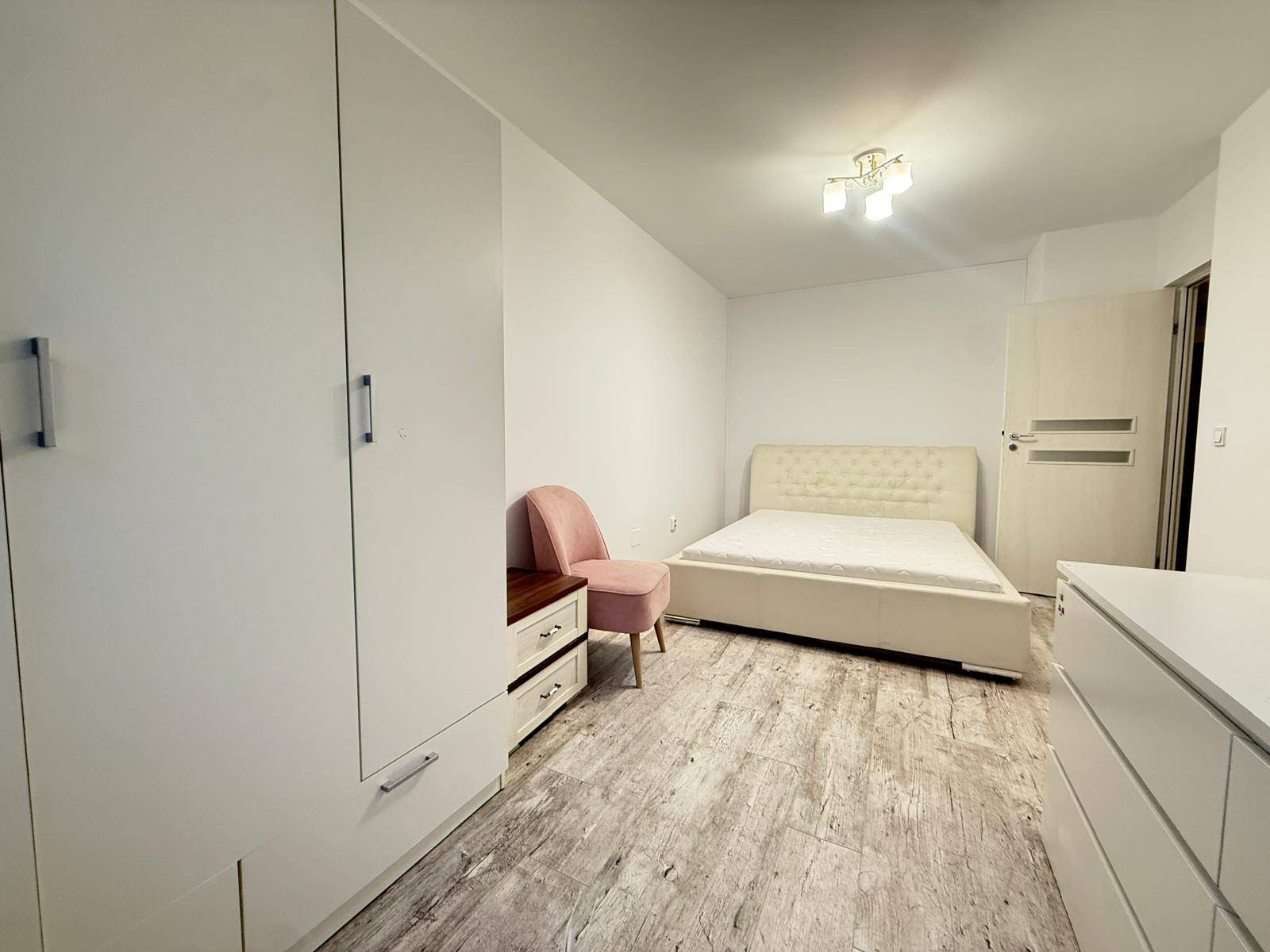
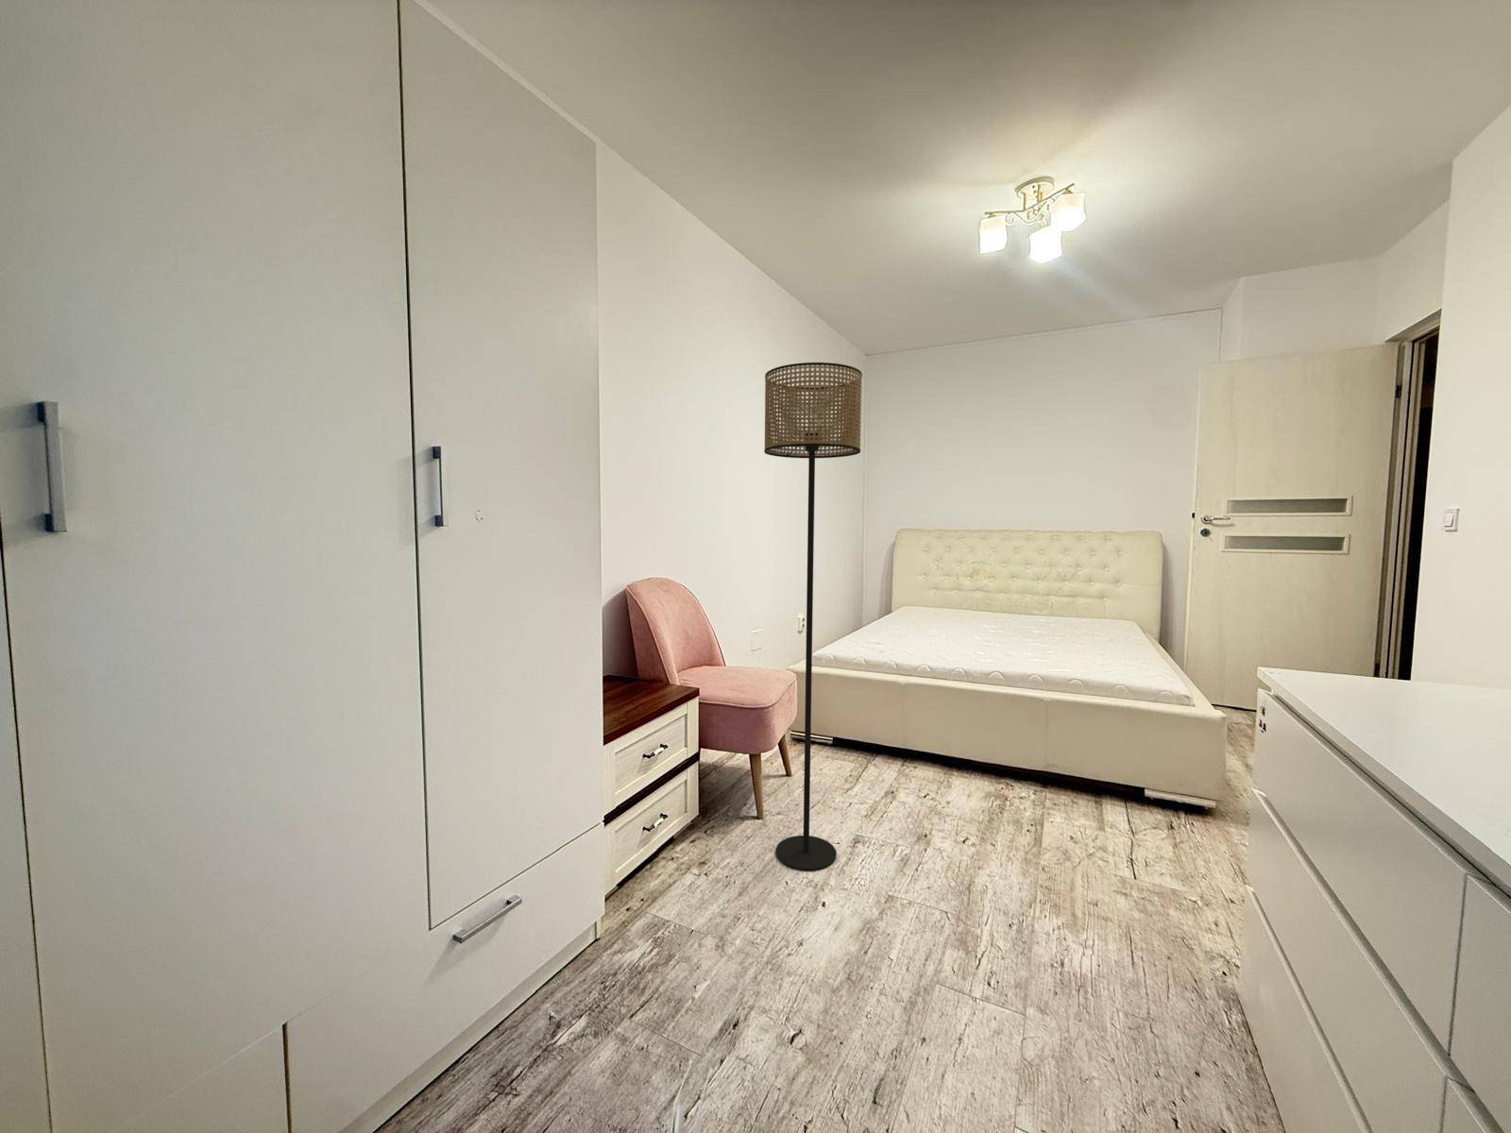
+ floor lamp [763,362,863,871]
